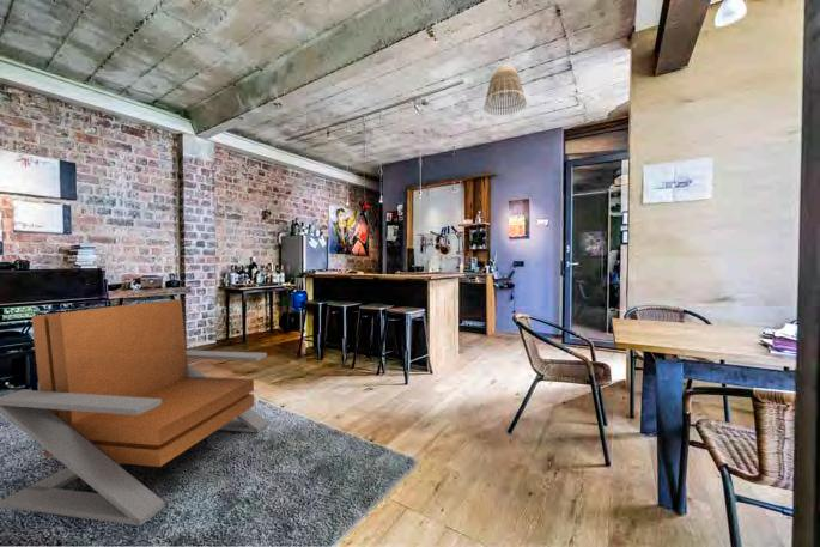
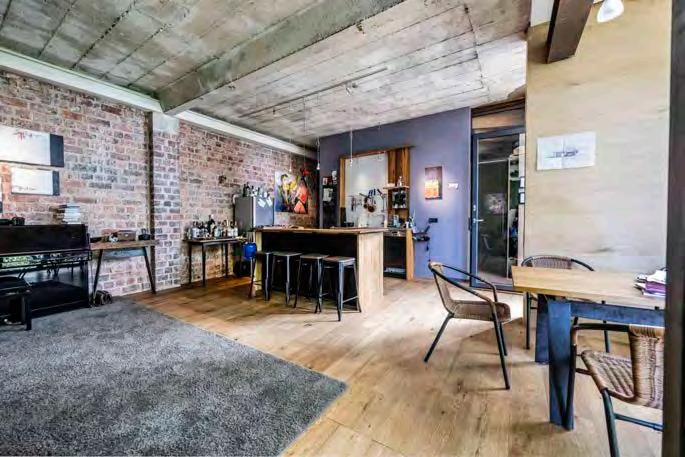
- lounge chair [0,298,269,527]
- lamp shade [482,63,528,116]
